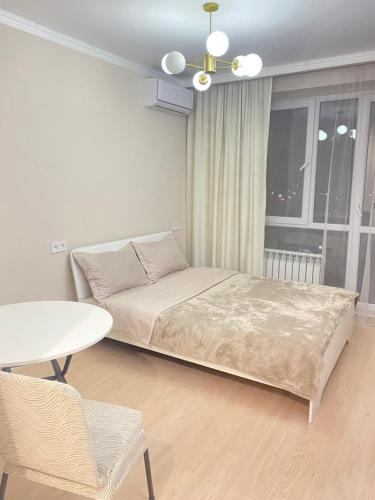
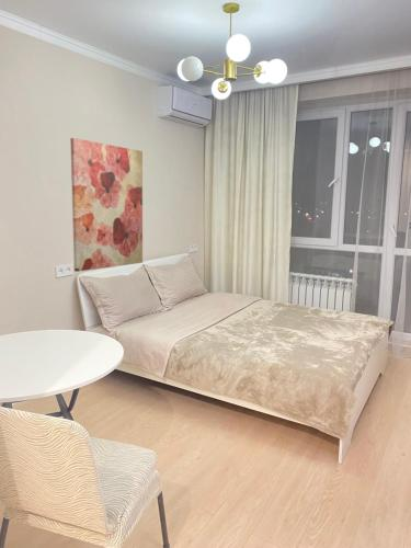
+ wall art [69,137,144,273]
